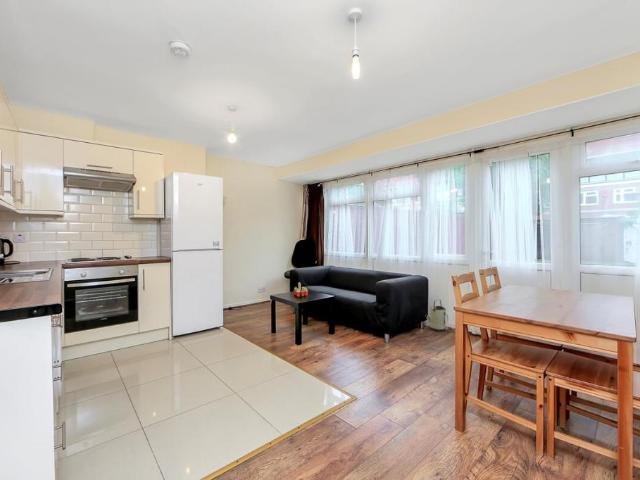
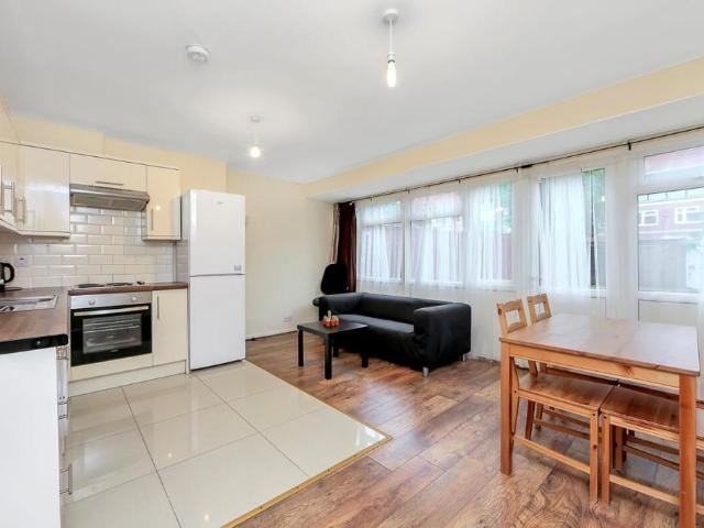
- watering can [426,299,449,332]
